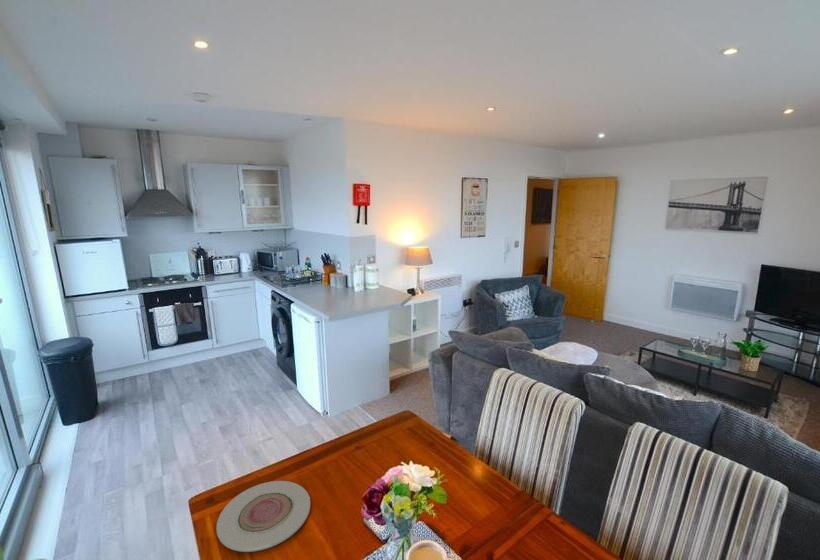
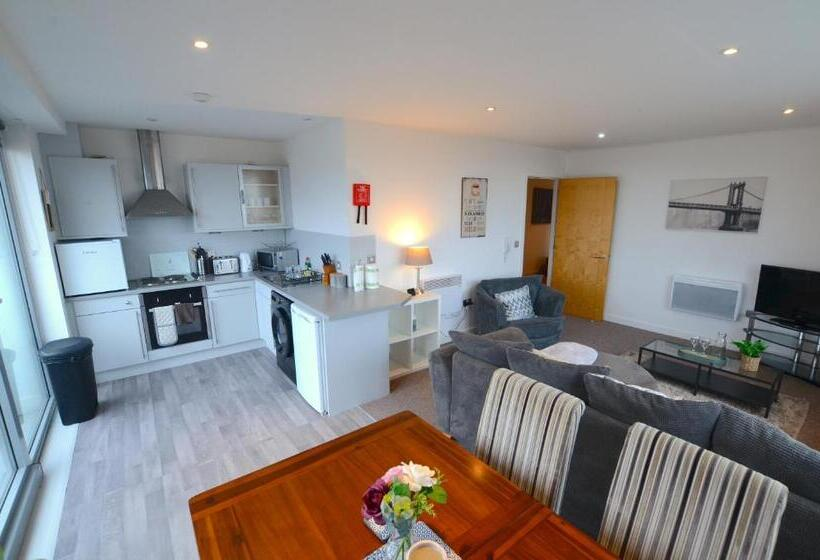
- plate [215,480,311,553]
